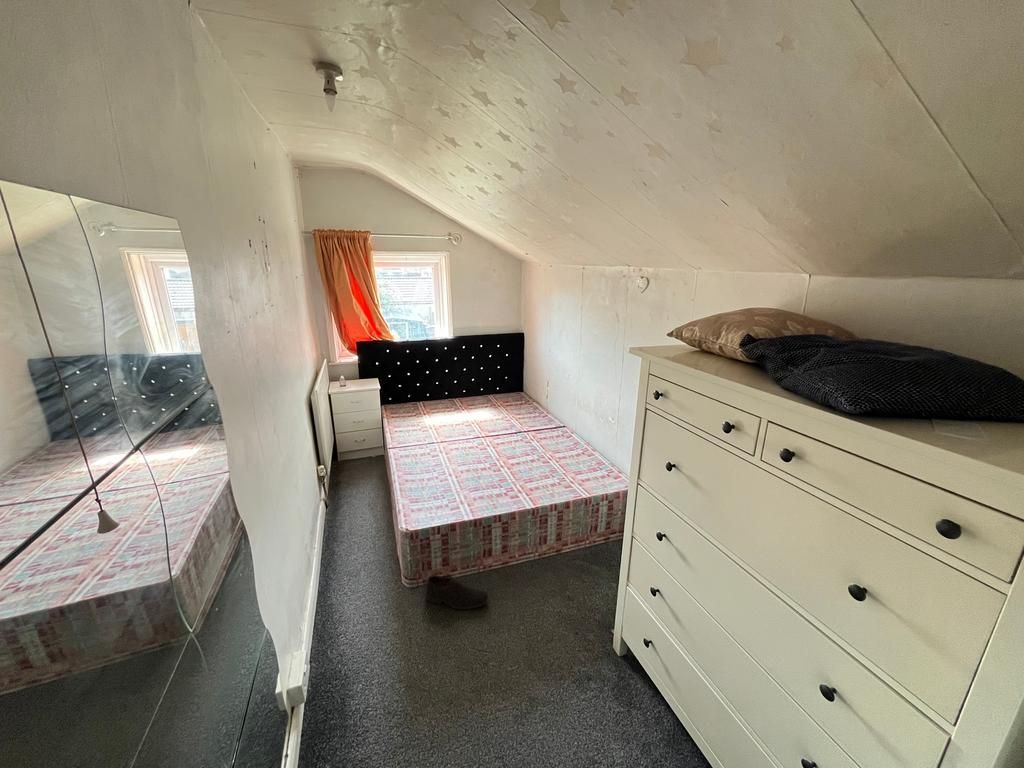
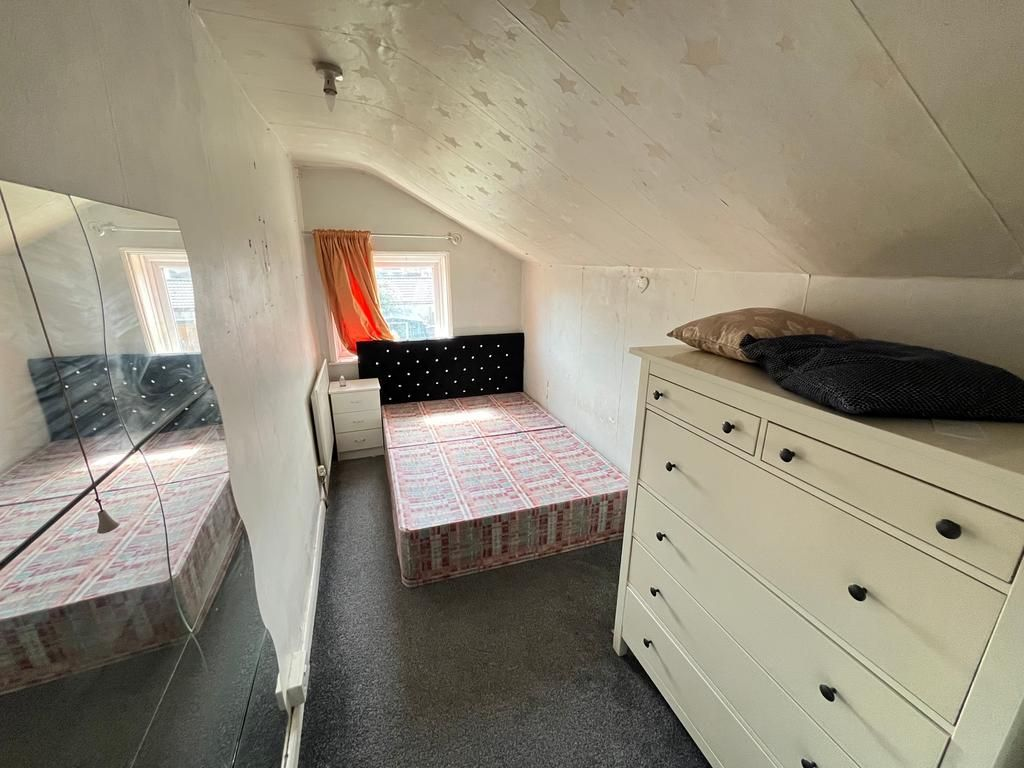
- shoe [424,574,489,610]
